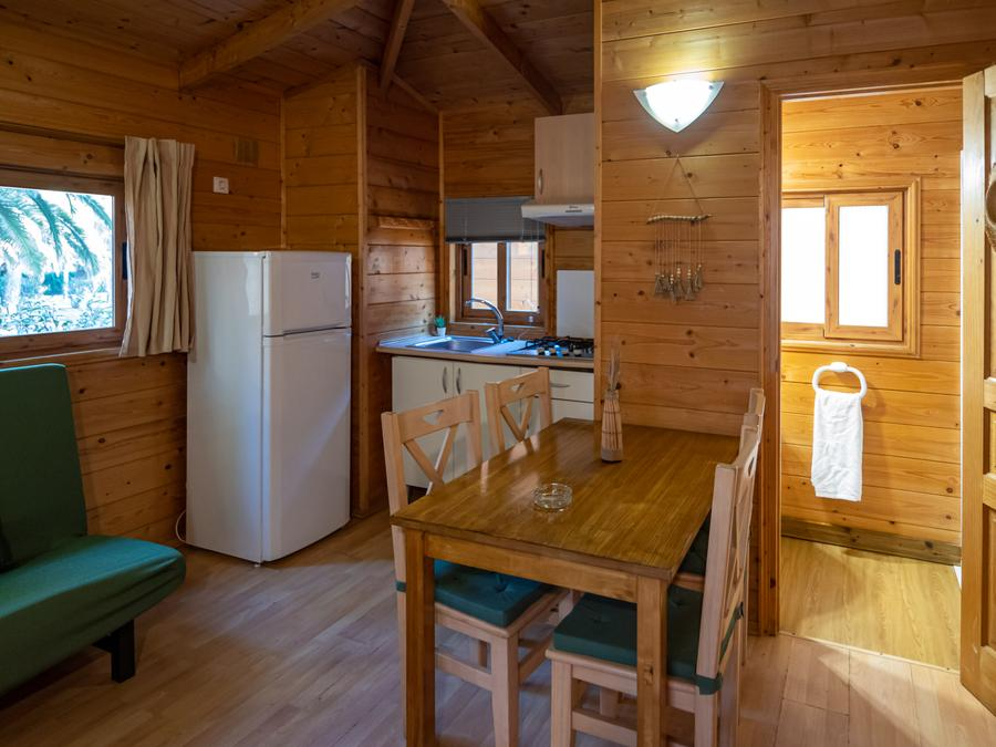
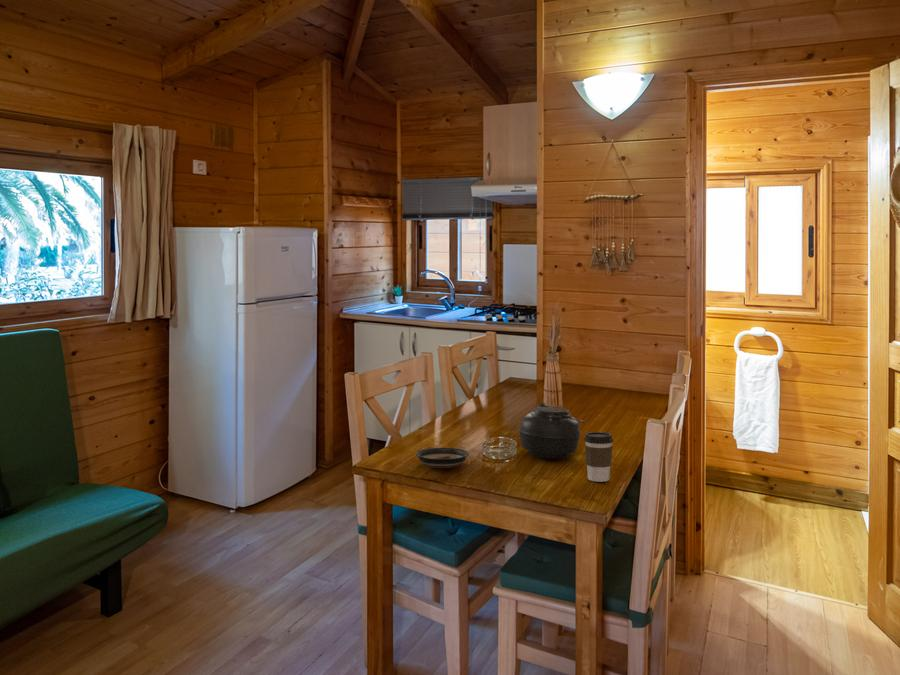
+ teapot [518,402,586,460]
+ coffee cup [583,431,614,483]
+ saucer [415,447,470,469]
